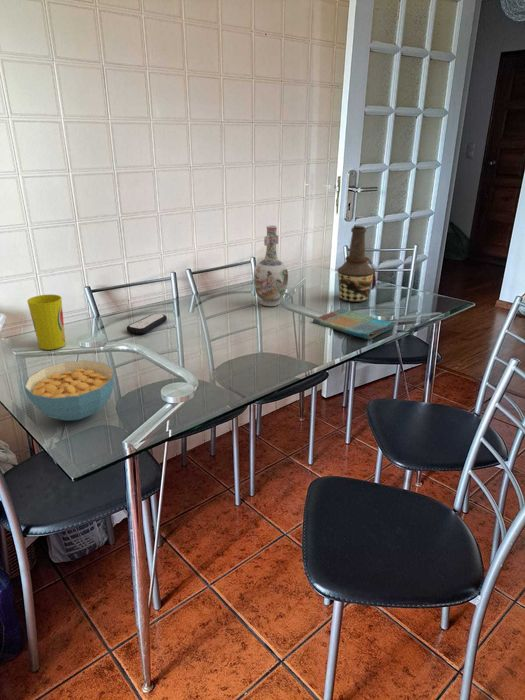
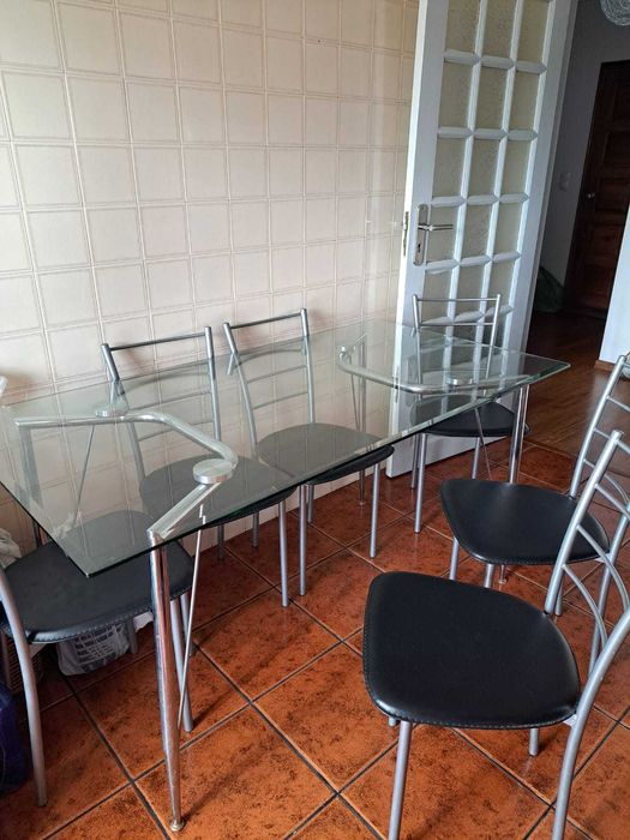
- bottle [336,225,378,303]
- remote control [126,313,168,335]
- dish towel [312,307,396,340]
- vase [253,224,289,307]
- cup [26,294,66,351]
- cereal bowl [23,359,115,422]
